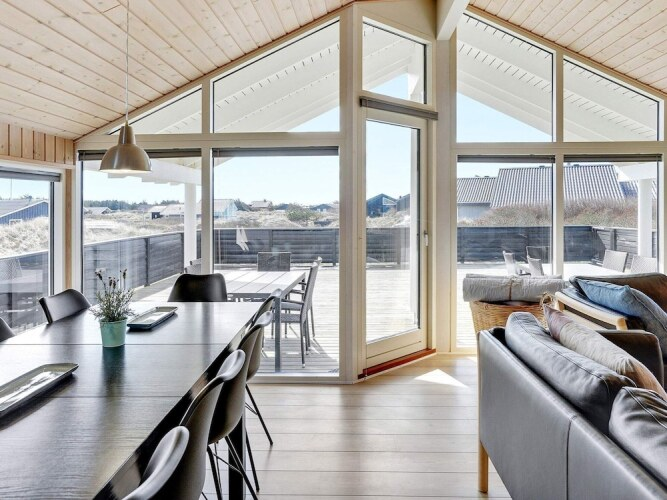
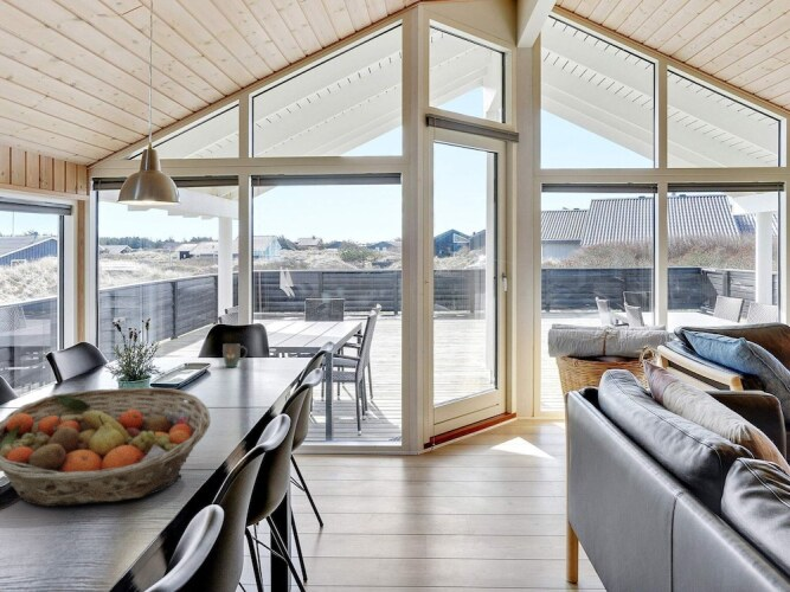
+ mug [221,342,248,368]
+ fruit basket [0,386,212,508]
